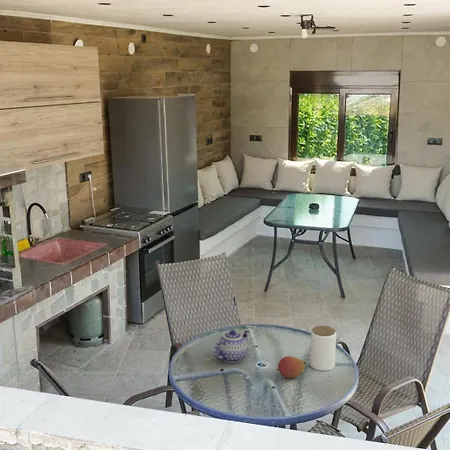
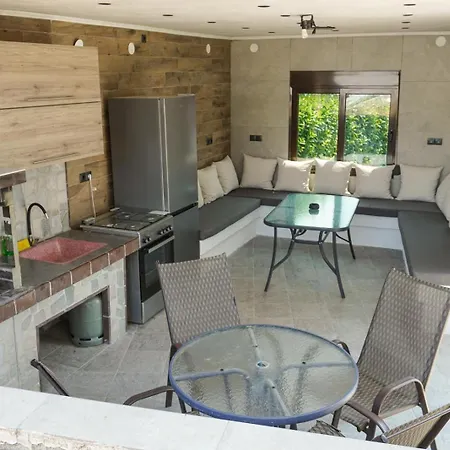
- fruit [276,355,306,379]
- jar [309,325,337,372]
- teapot [213,329,251,364]
